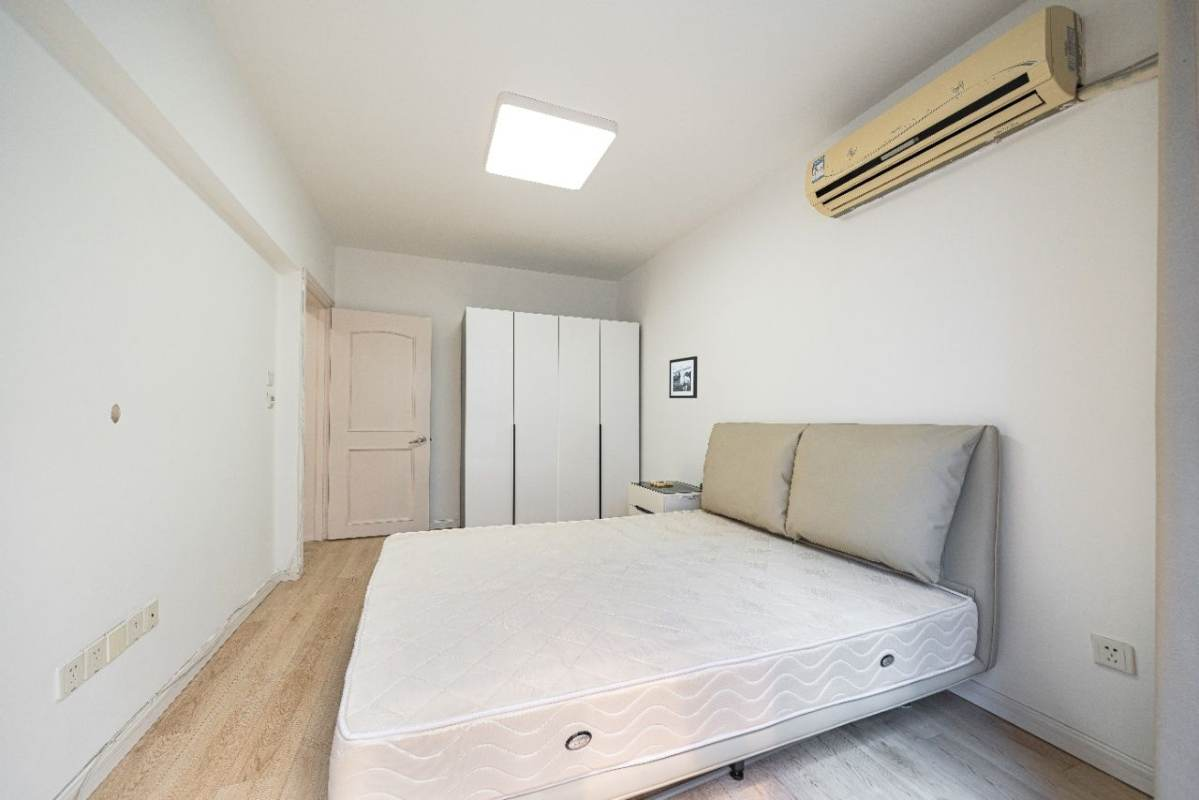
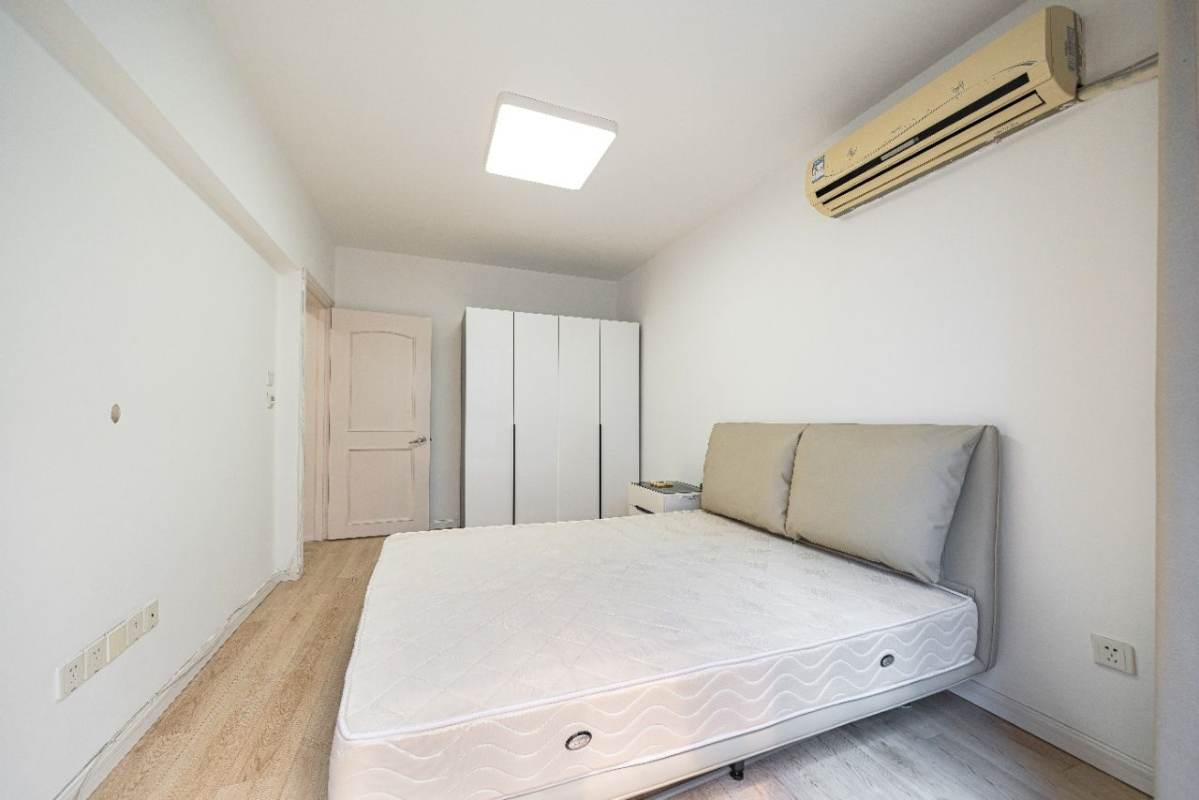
- picture frame [668,355,698,399]
